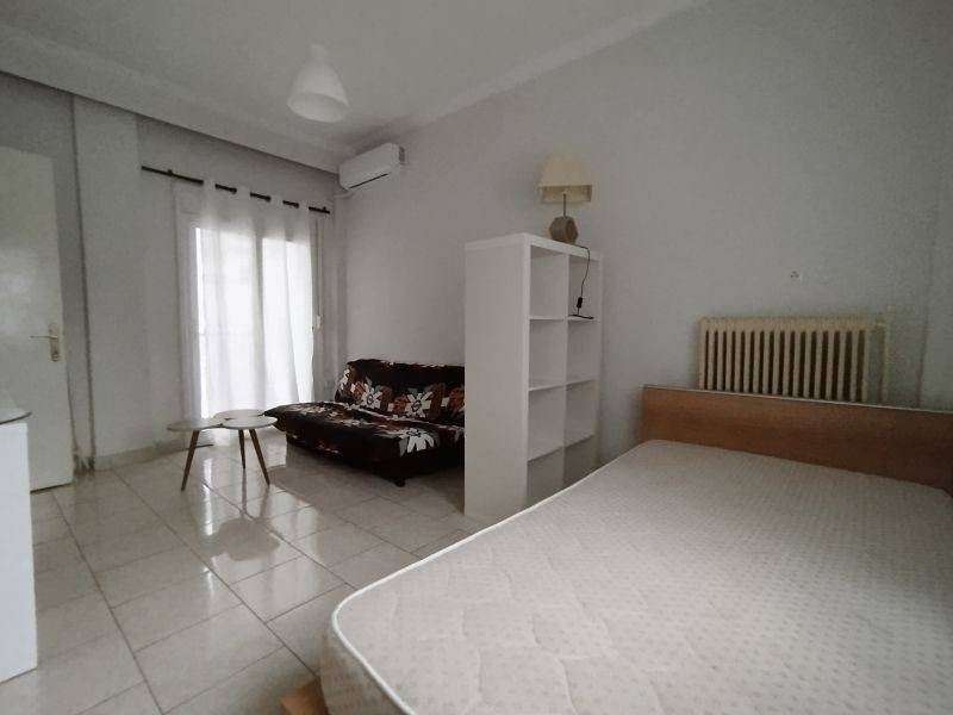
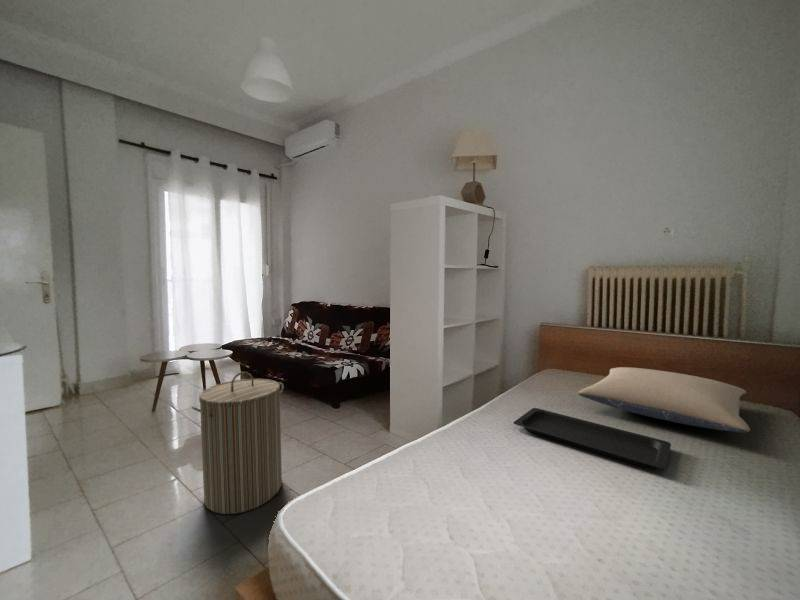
+ laundry hamper [191,371,285,515]
+ serving tray [513,407,672,469]
+ pillow [577,366,751,434]
